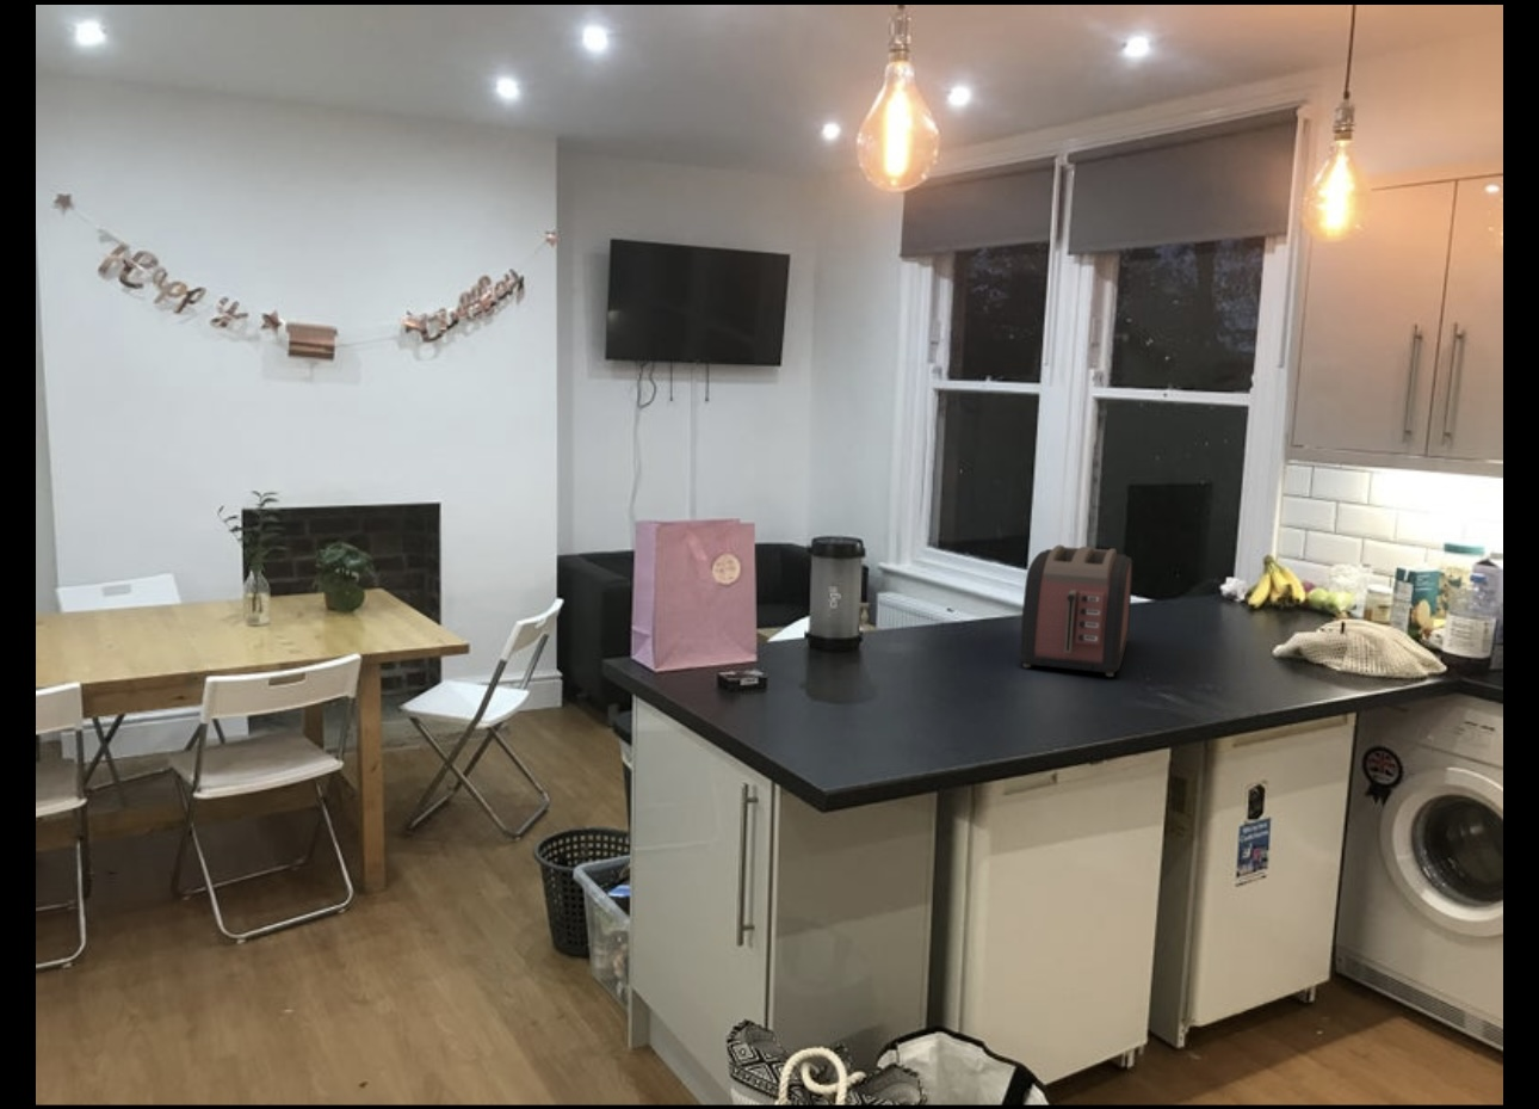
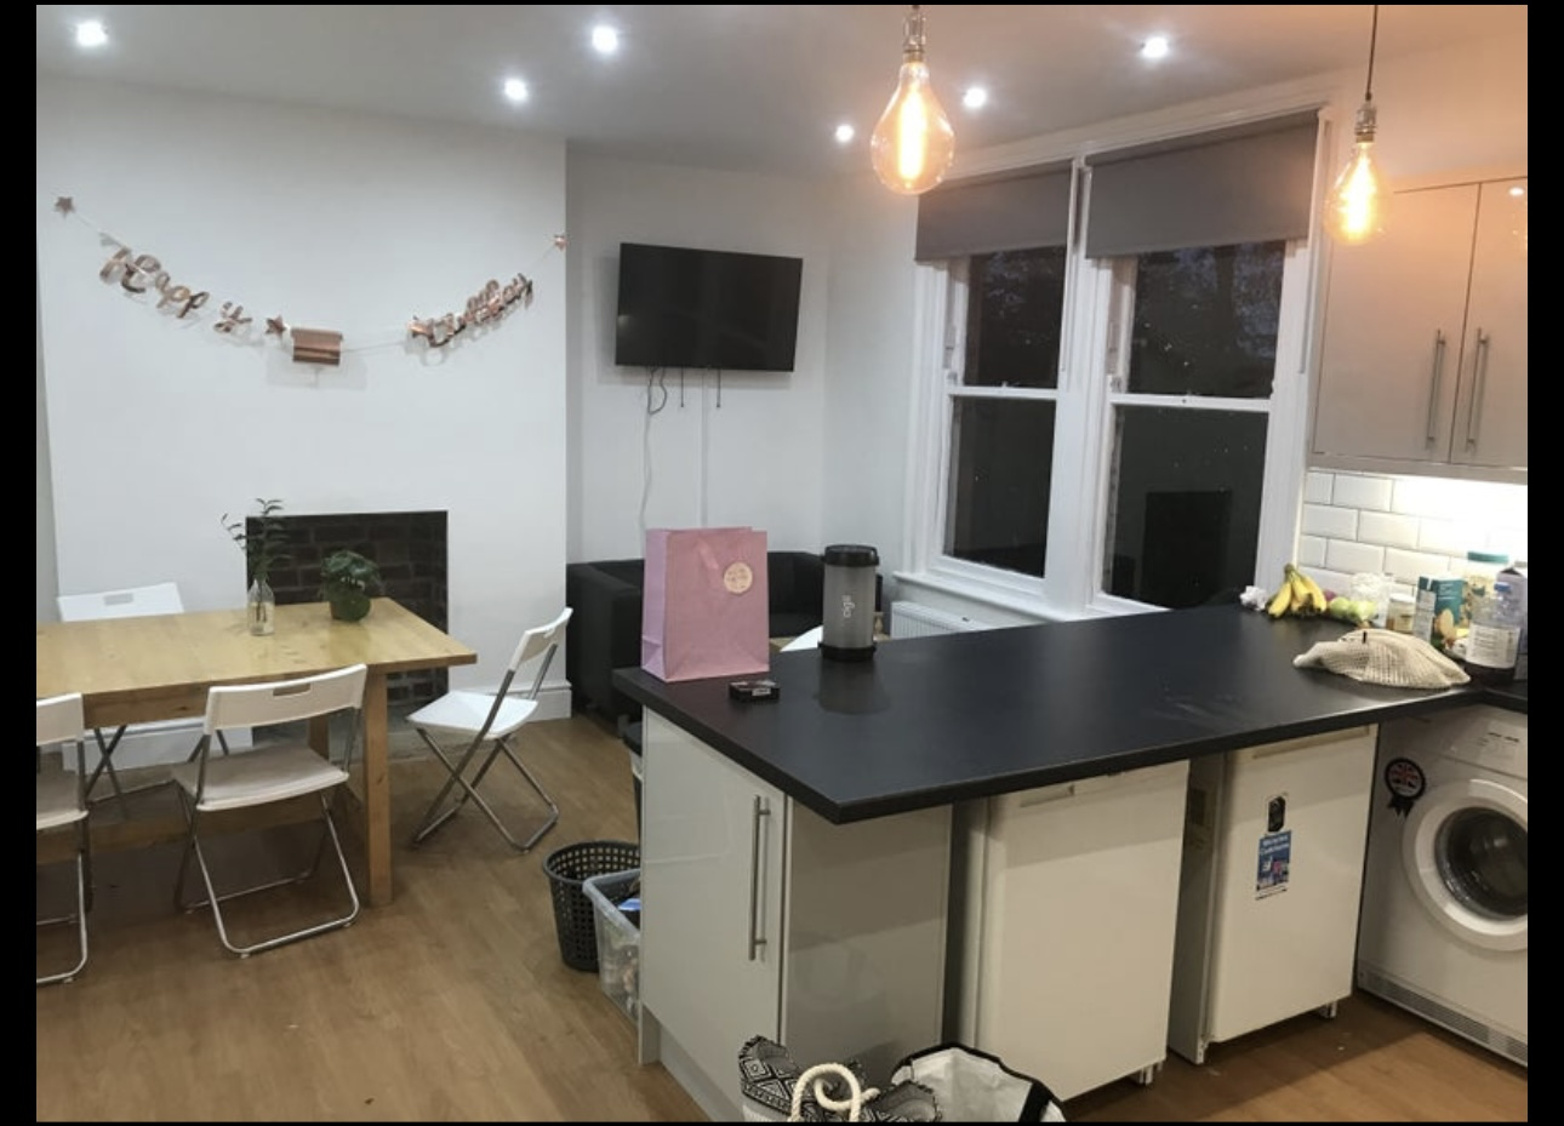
- toaster [1018,544,1134,678]
